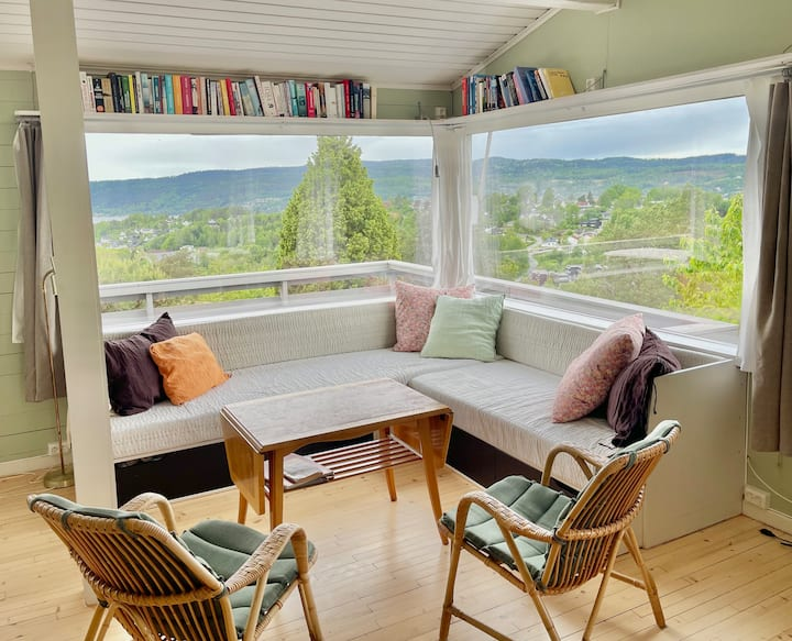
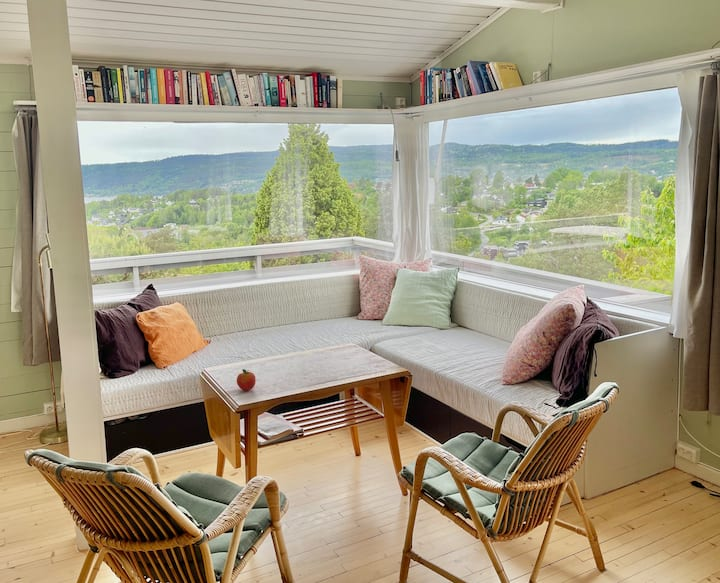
+ fruit [236,368,257,392]
